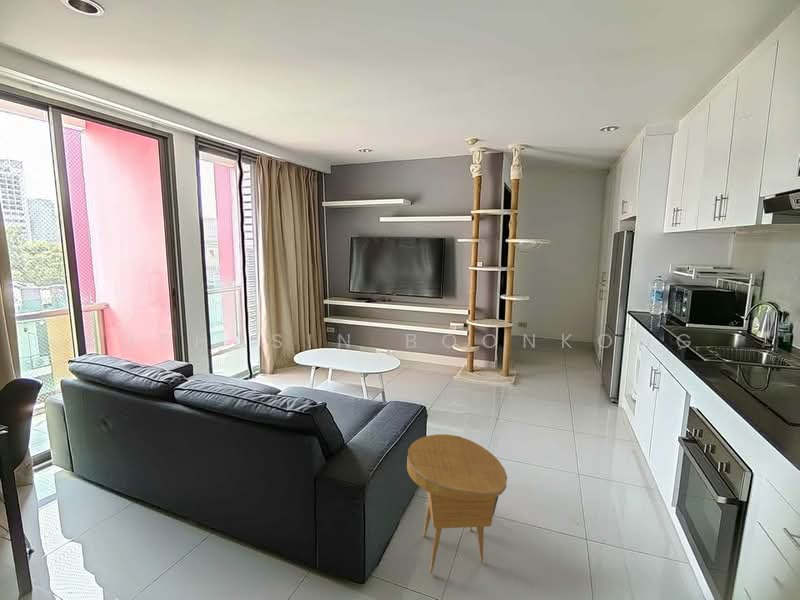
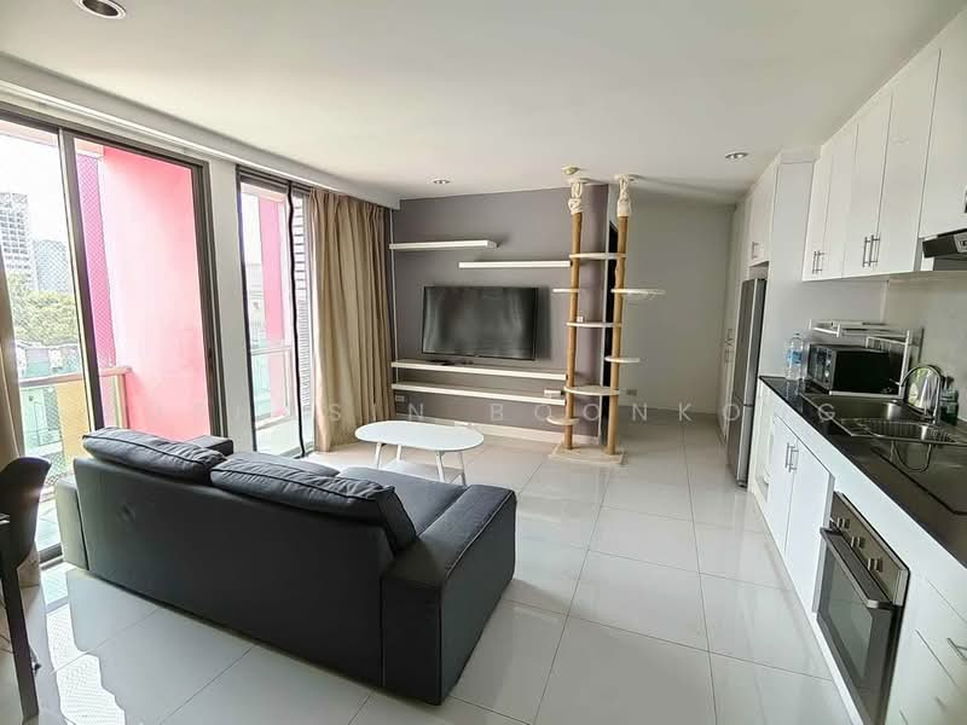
- side table [406,433,508,575]
